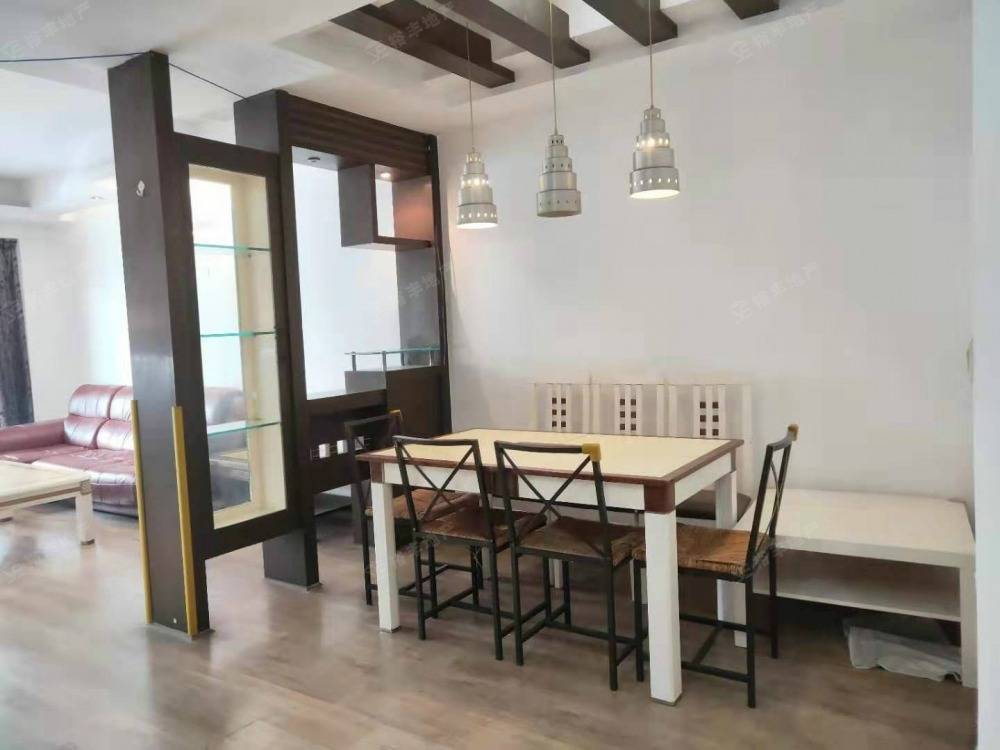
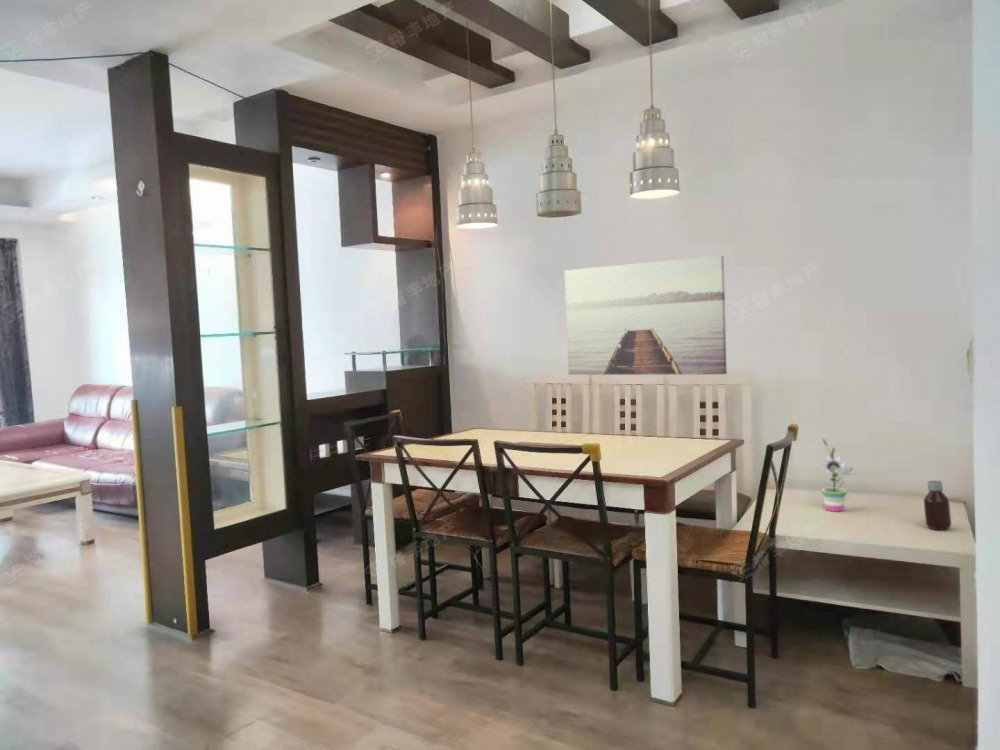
+ wall art [564,255,728,376]
+ potted plant [820,438,856,513]
+ bottle [923,480,952,530]
